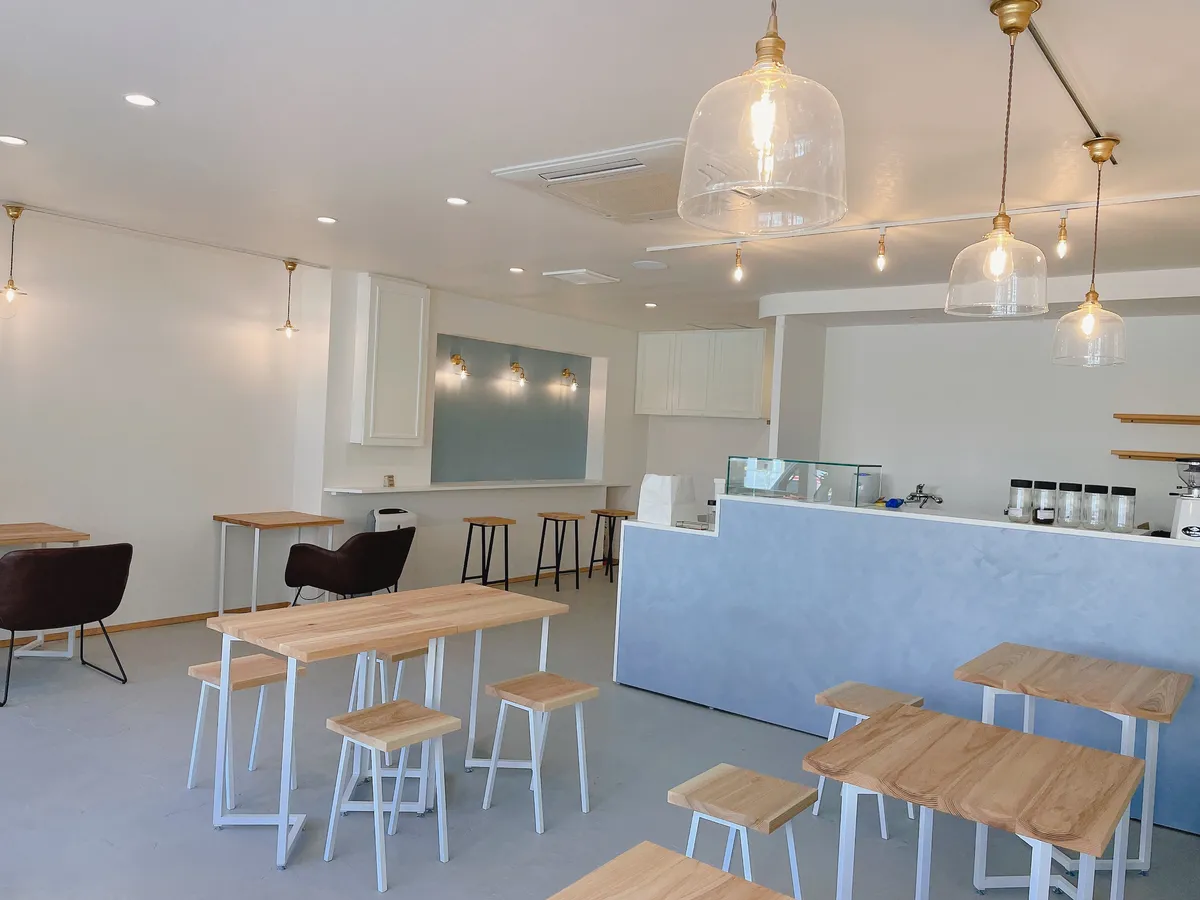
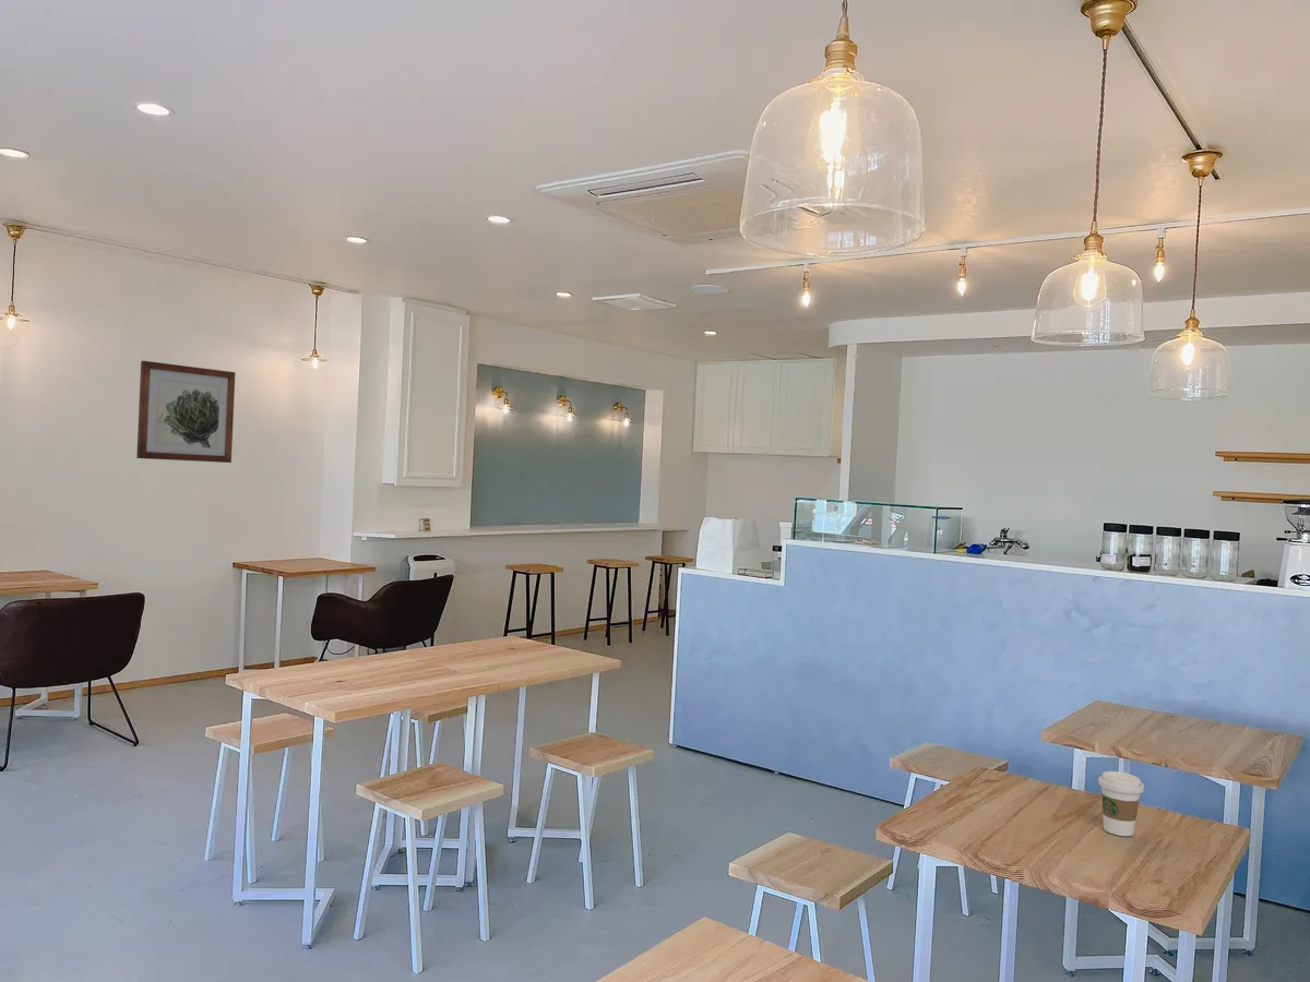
+ coffee cup [1097,770,1145,837]
+ wall art [135,360,237,464]
